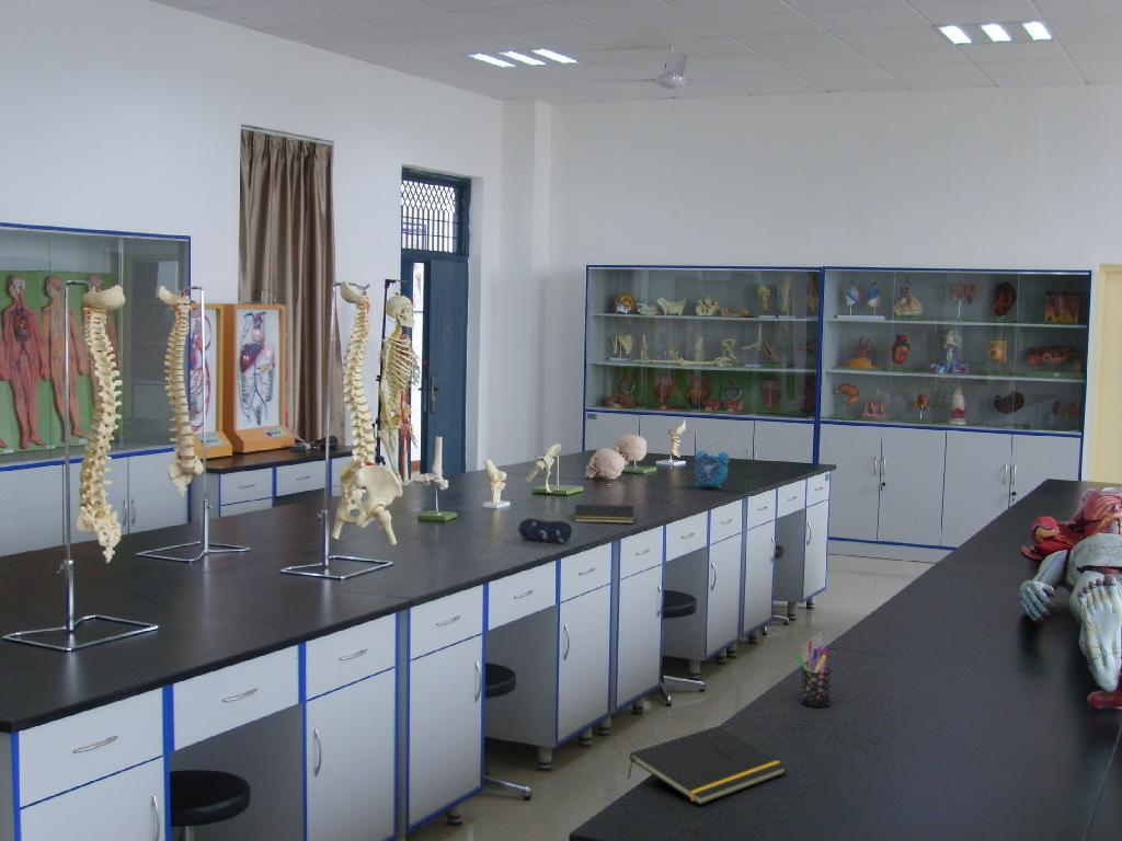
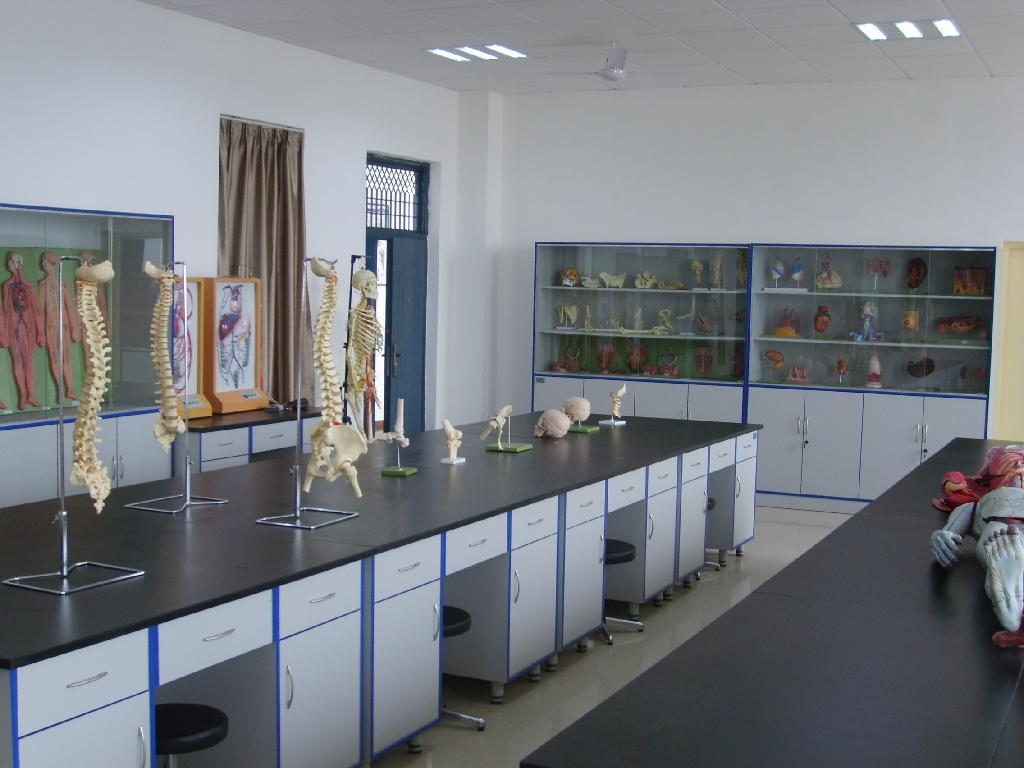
- notepad [627,725,788,806]
- notepad [573,504,636,525]
- pen holder [794,641,833,708]
- pencil case [516,517,573,544]
- alarm clock [694,445,731,489]
